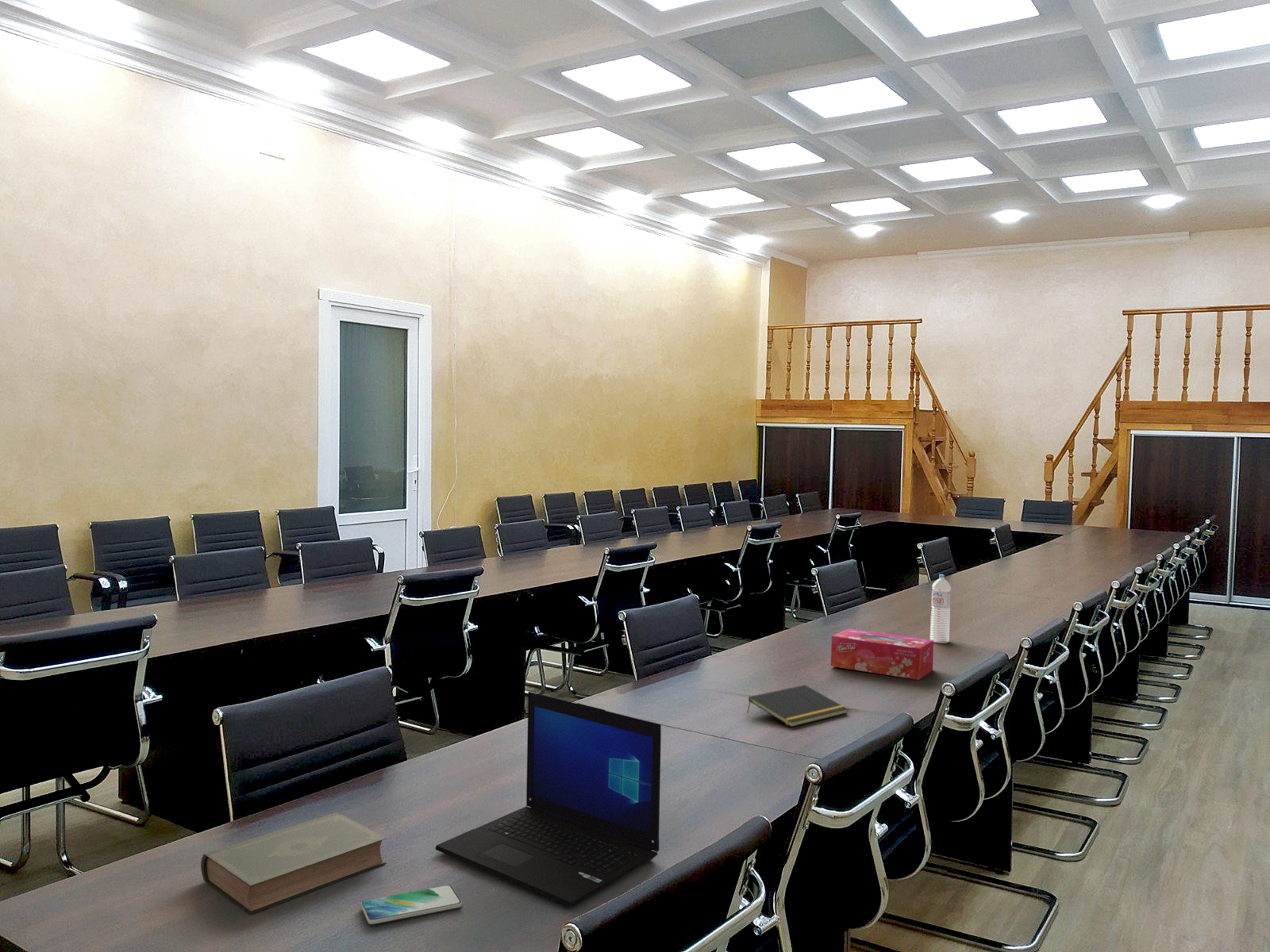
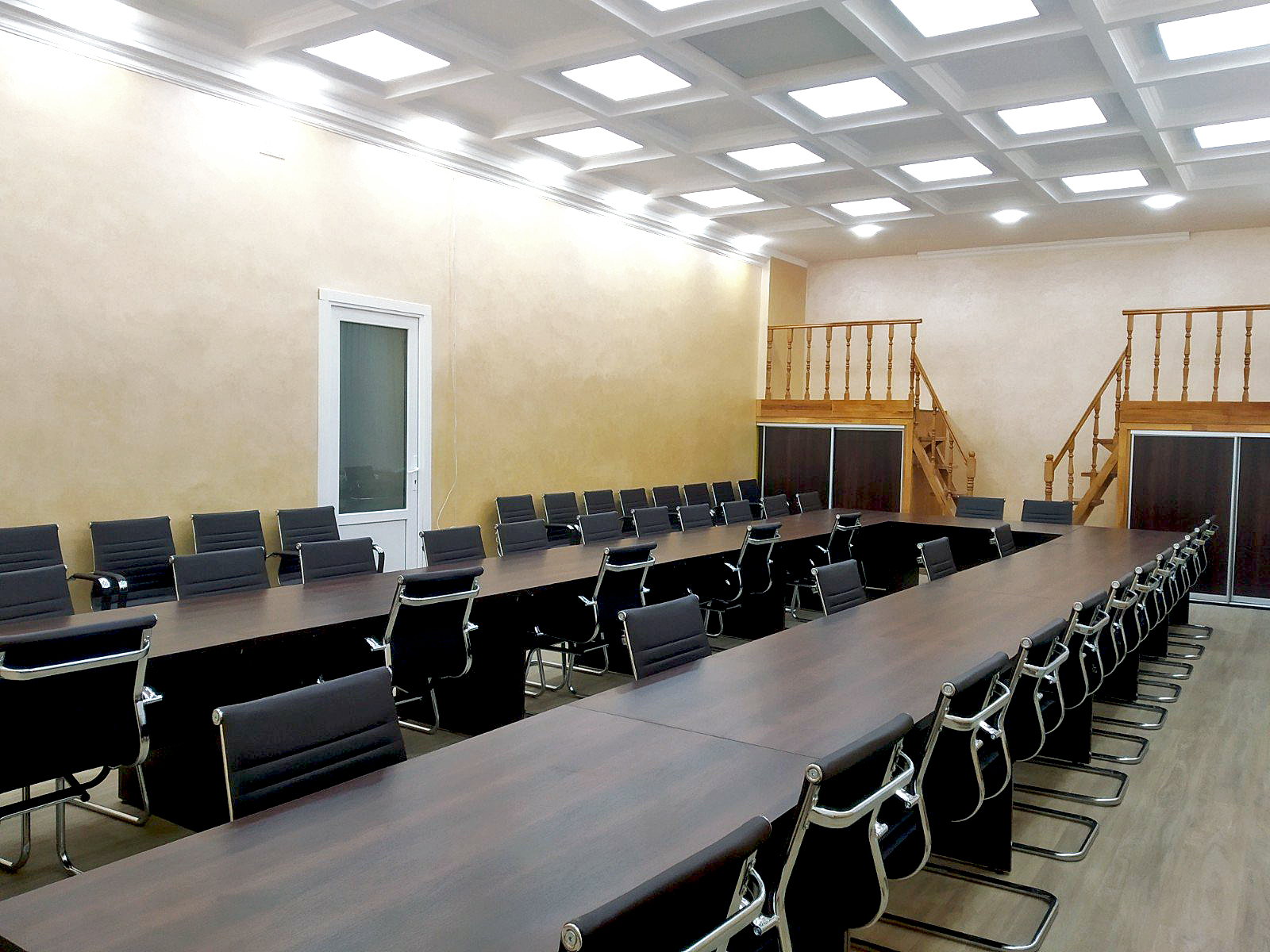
- tissue box [830,628,934,681]
- water bottle [929,574,952,644]
- notepad [746,684,849,727]
- book [200,812,387,915]
- smartphone [360,885,463,925]
- laptop [435,691,662,907]
